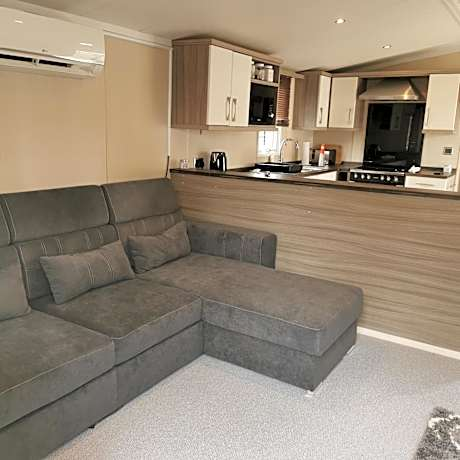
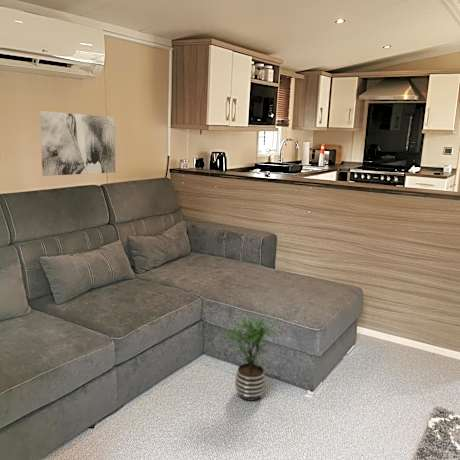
+ wall art [39,110,116,177]
+ potted plant [221,314,280,402]
